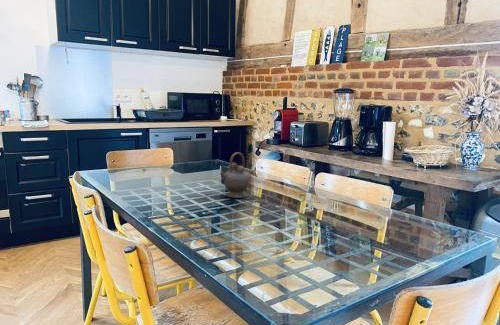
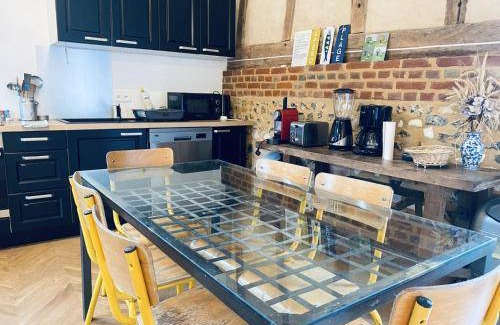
- teapot [219,151,251,199]
